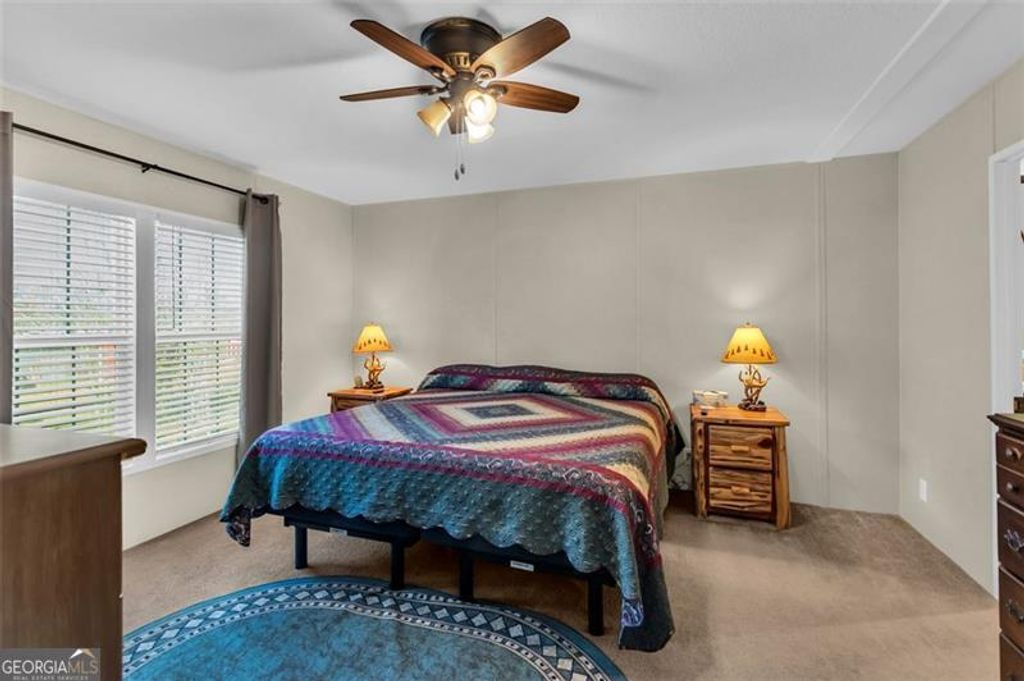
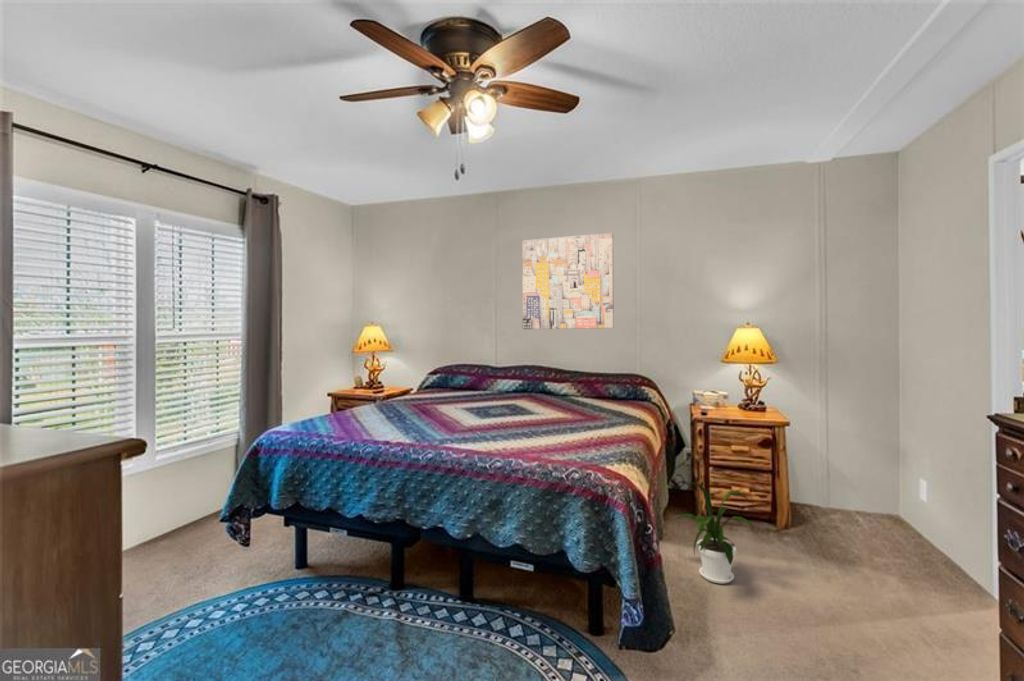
+ house plant [666,480,757,585]
+ wall art [522,232,615,330]
